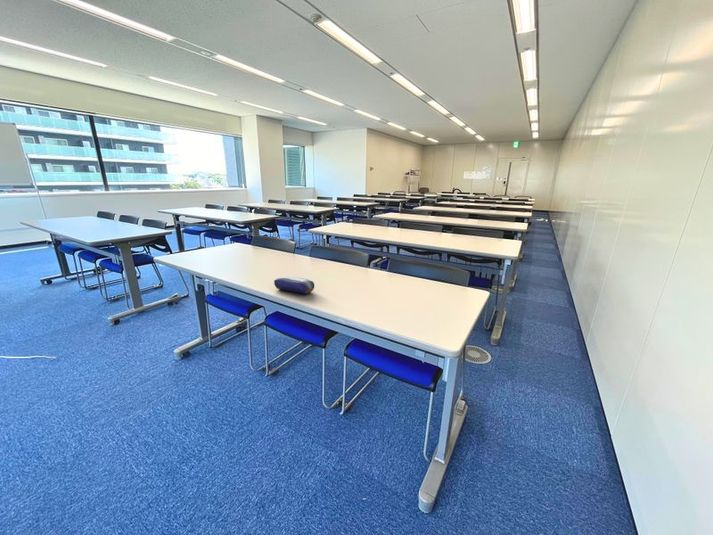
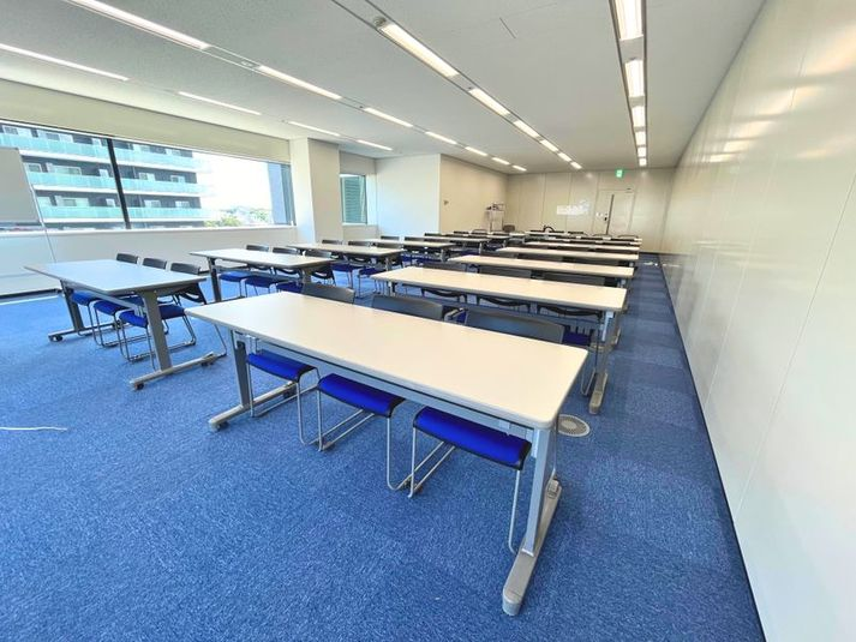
- pencil case [273,275,315,295]
